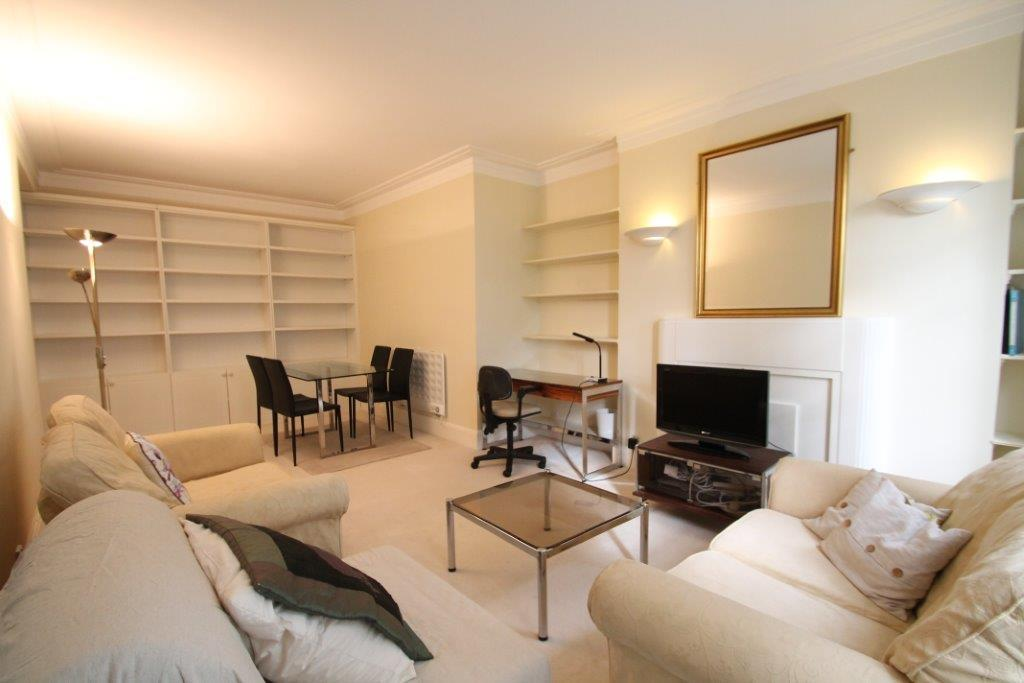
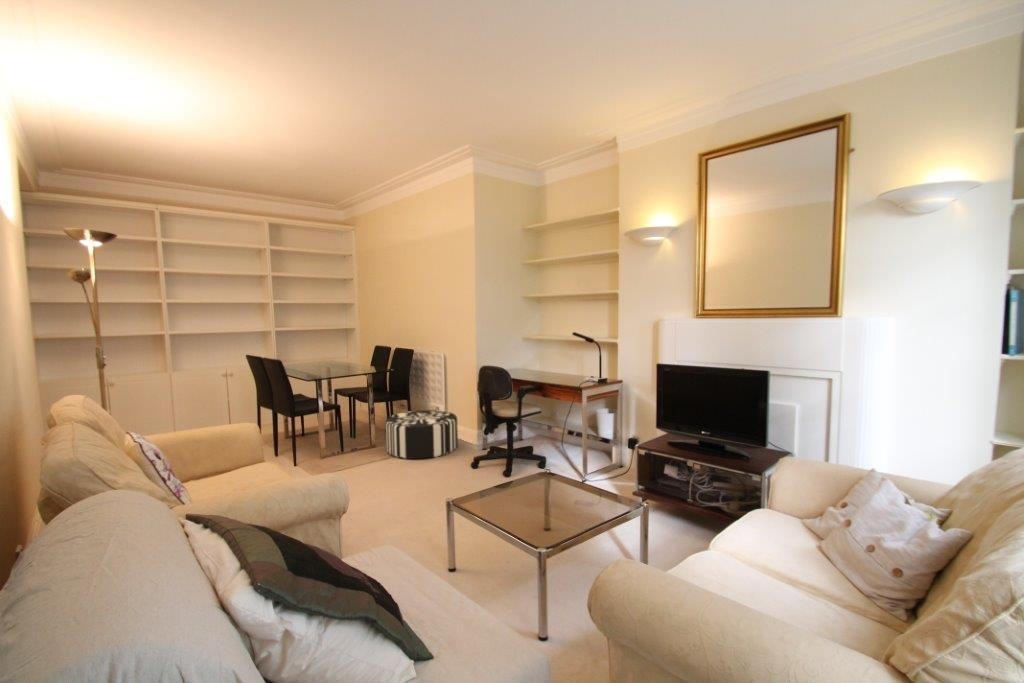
+ pouf [384,409,459,460]
